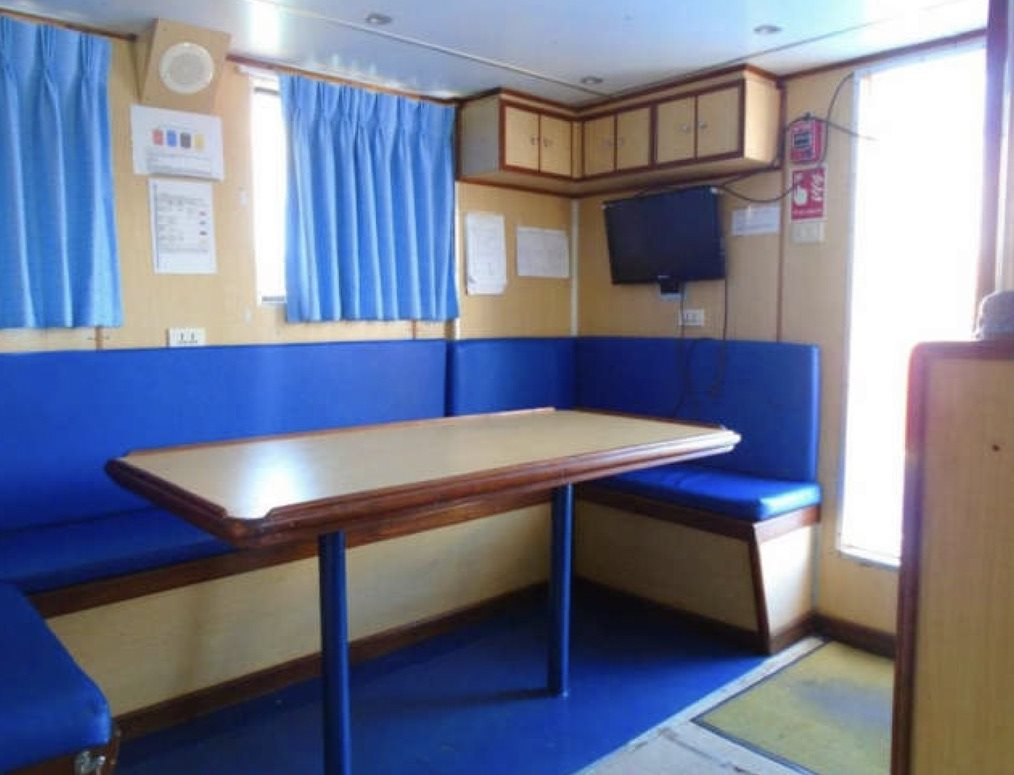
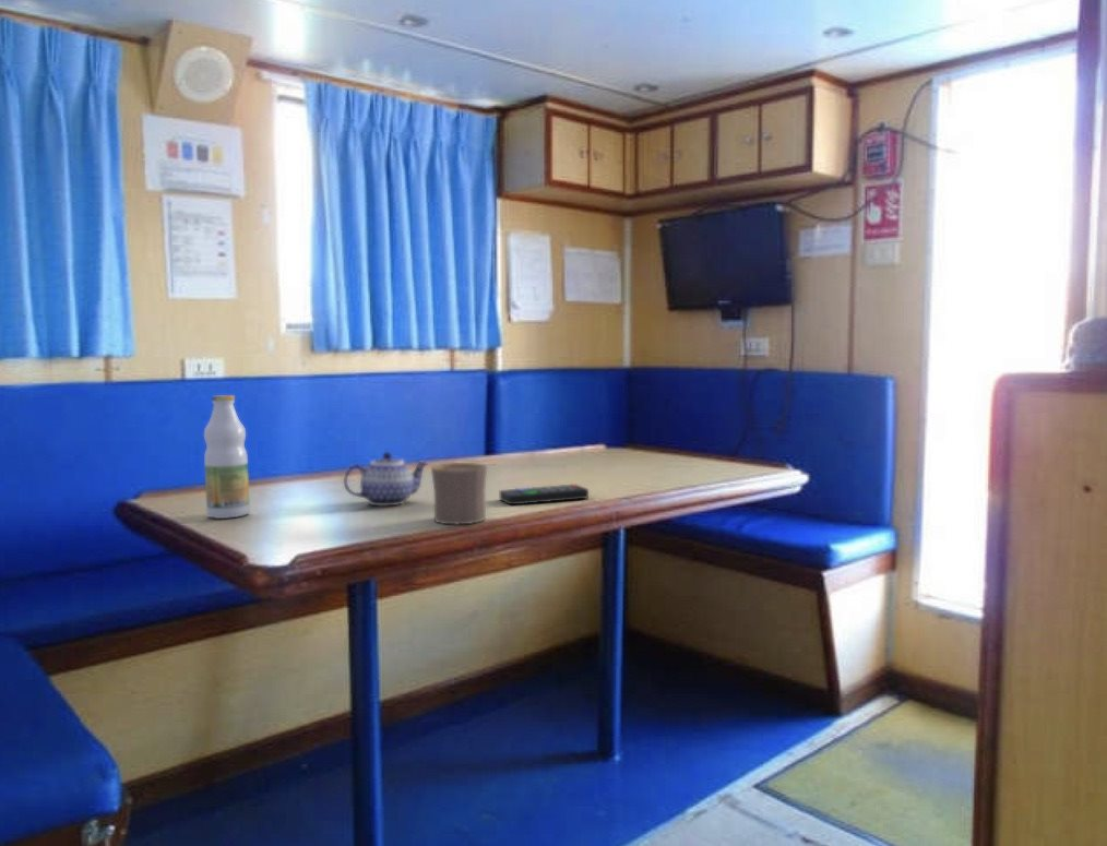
+ bottle [203,394,251,520]
+ teapot [343,451,430,507]
+ cup [430,462,488,525]
+ remote control [499,482,590,505]
